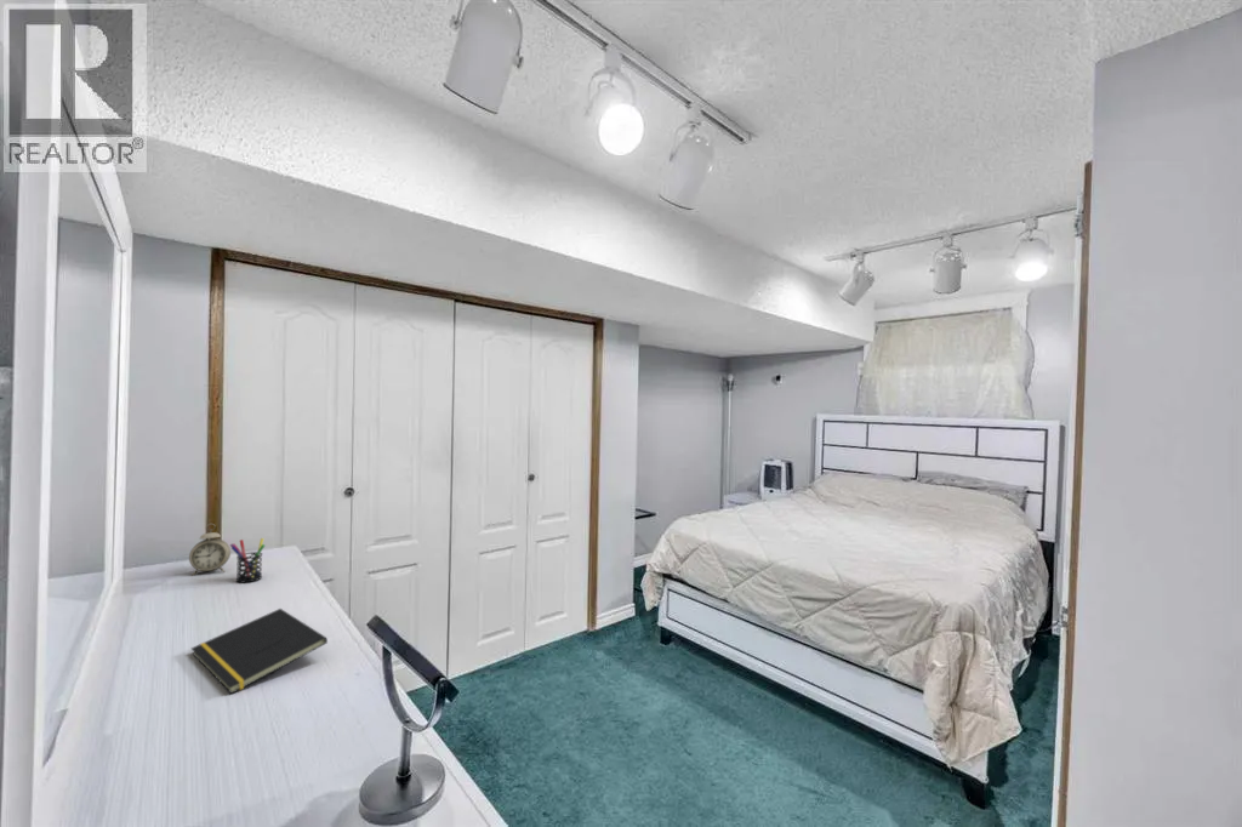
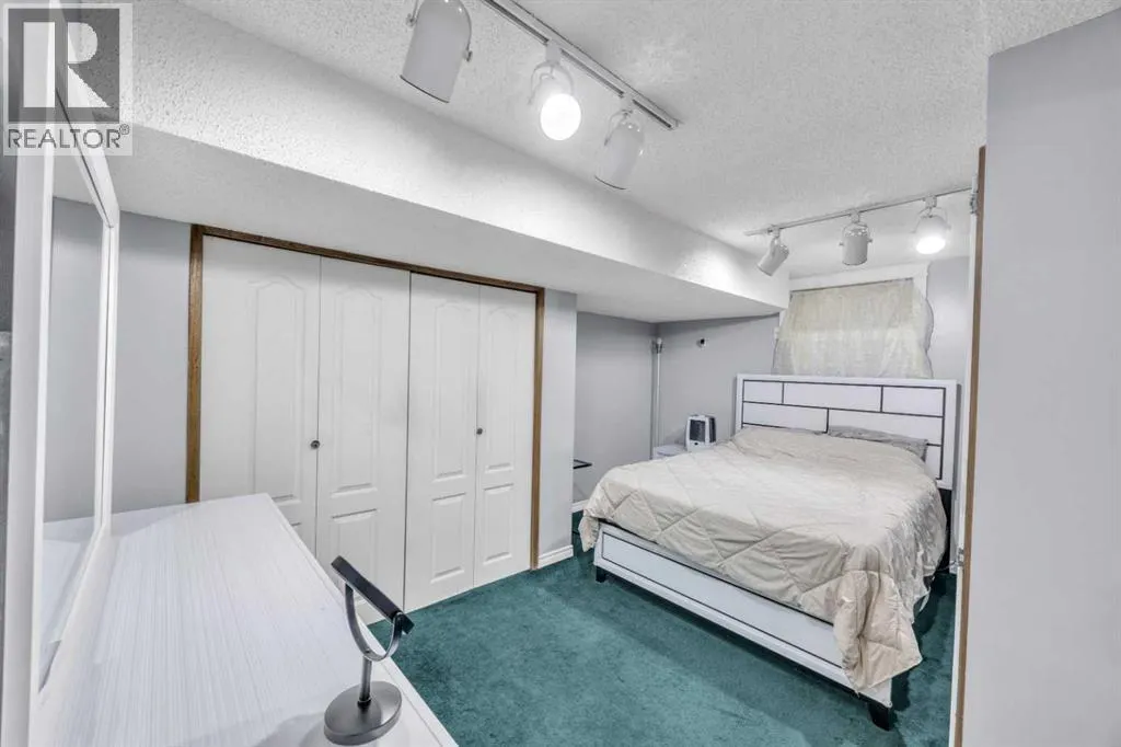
- alarm clock [188,523,232,577]
- pen holder [229,537,266,584]
- notepad [190,608,329,695]
